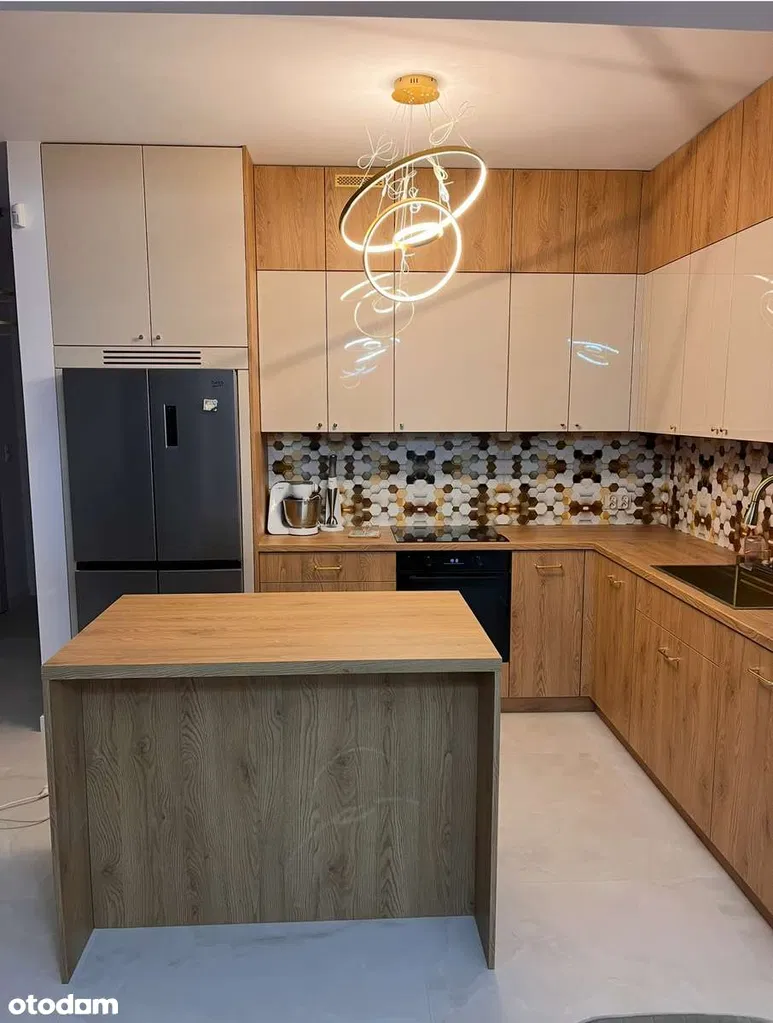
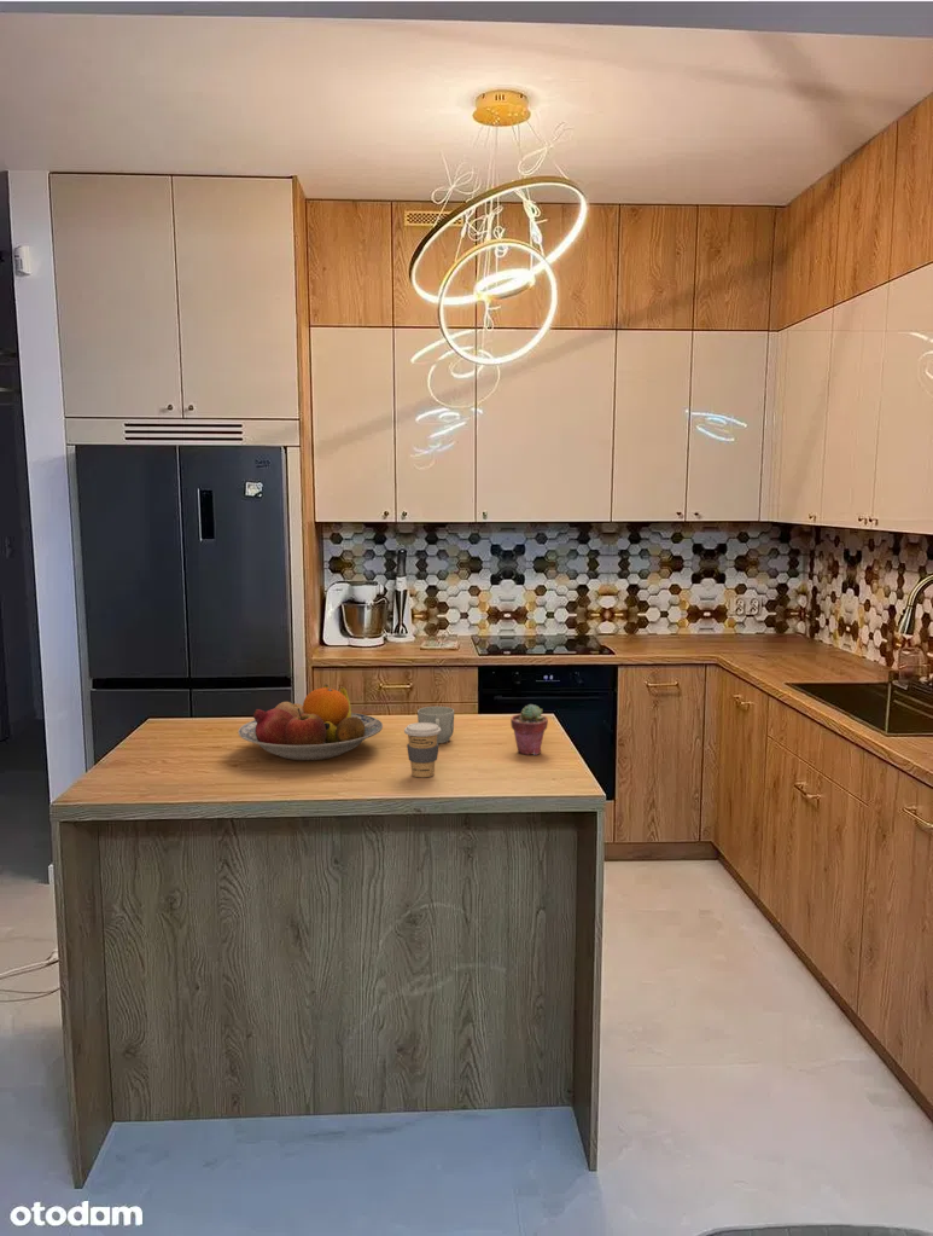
+ coffee cup [403,721,441,778]
+ potted succulent [509,703,549,756]
+ mug [416,706,455,744]
+ fruit bowl [237,683,384,761]
